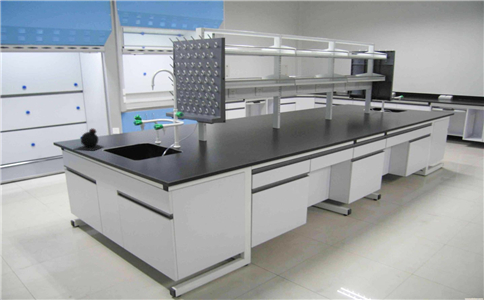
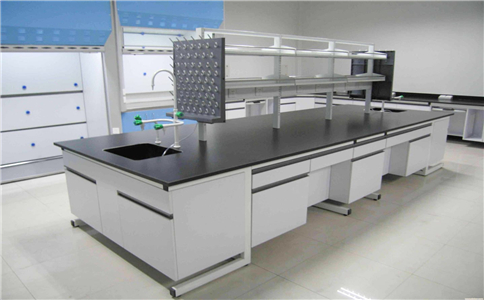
- bottle [74,127,105,152]
